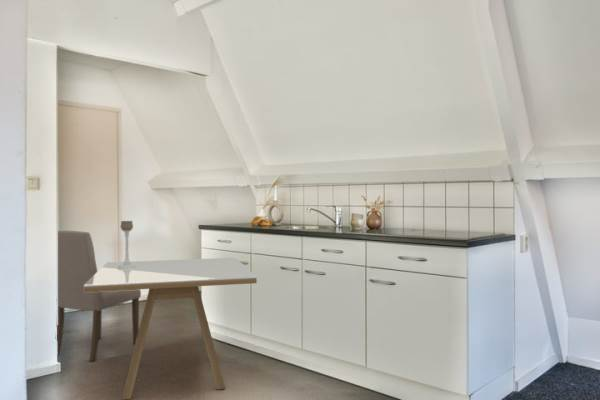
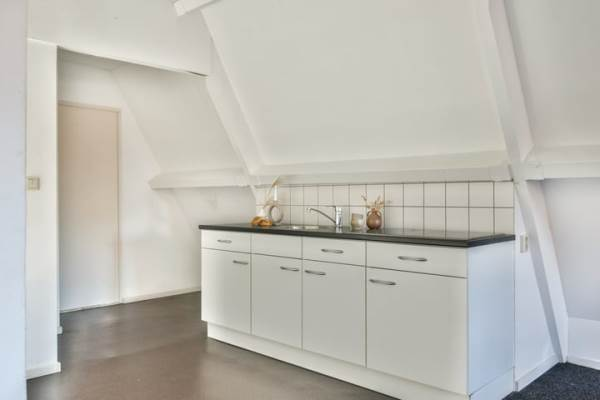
- dining chair [56,230,142,362]
- dining table [84,257,258,400]
- candle holder [117,220,137,268]
